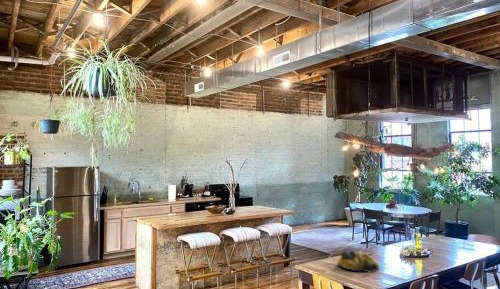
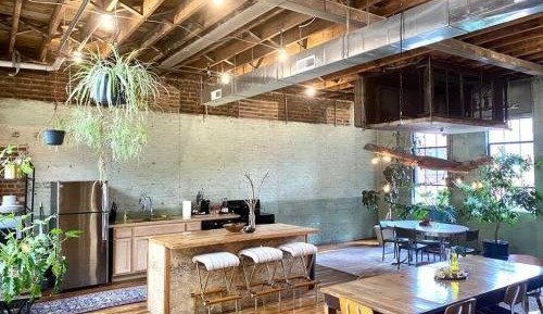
- fruit bowl [336,250,380,274]
